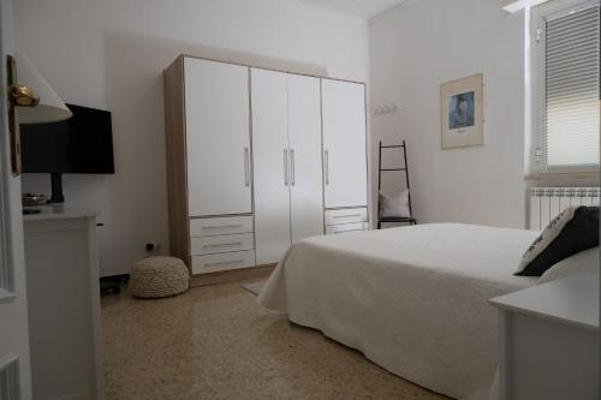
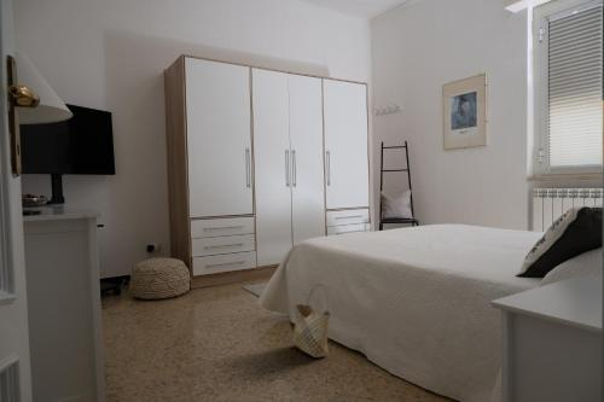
+ woven basket [291,282,332,359]
